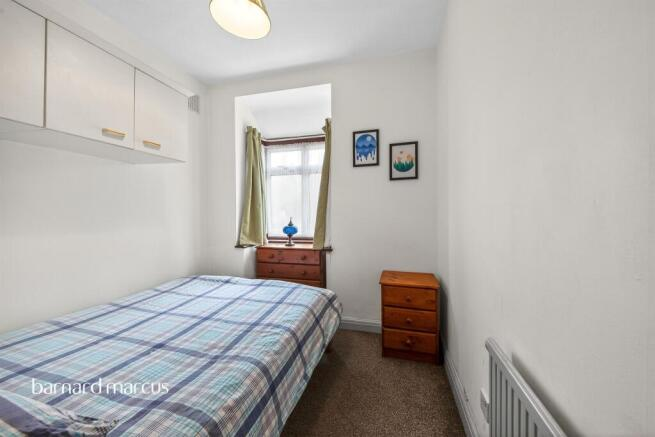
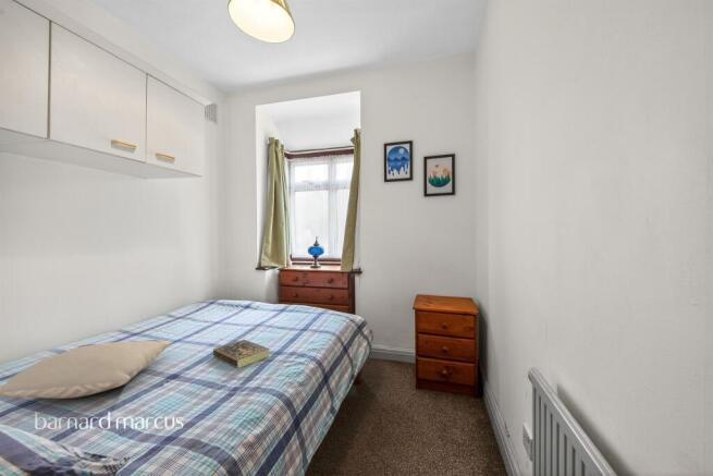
+ pillow [0,339,173,400]
+ book [212,339,270,369]
